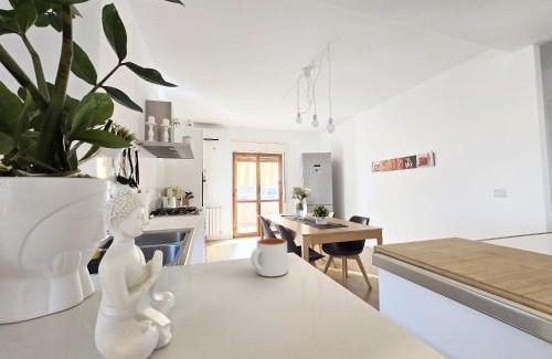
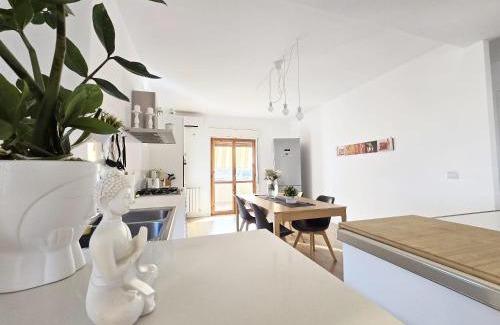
- mug [250,237,288,278]
